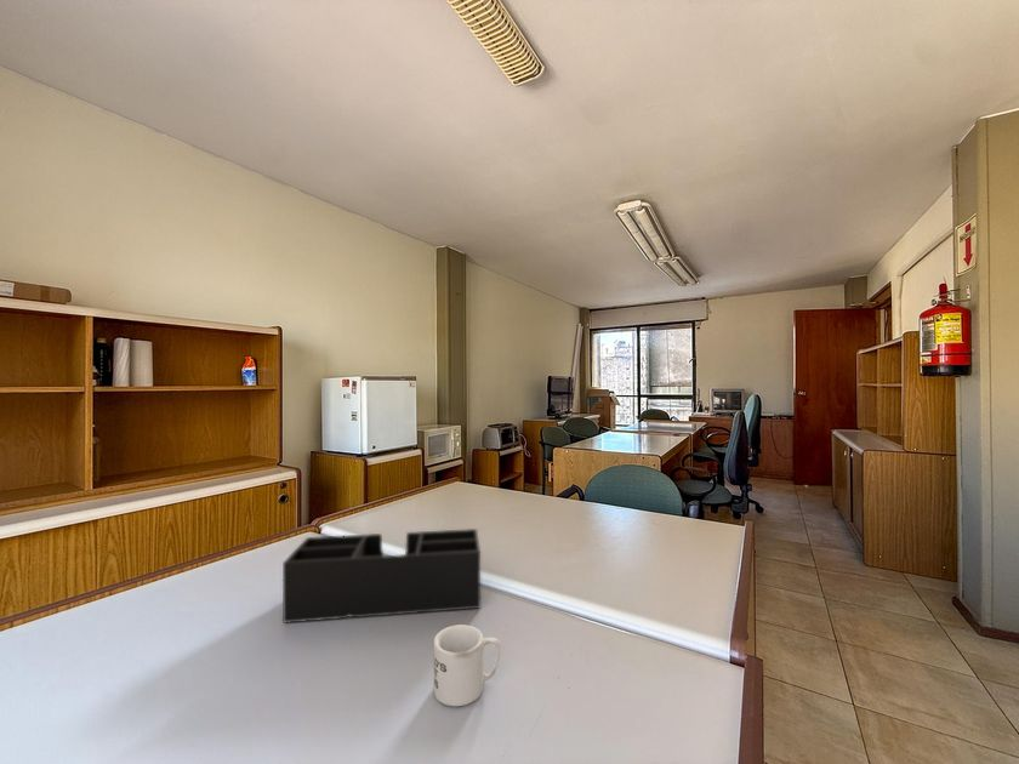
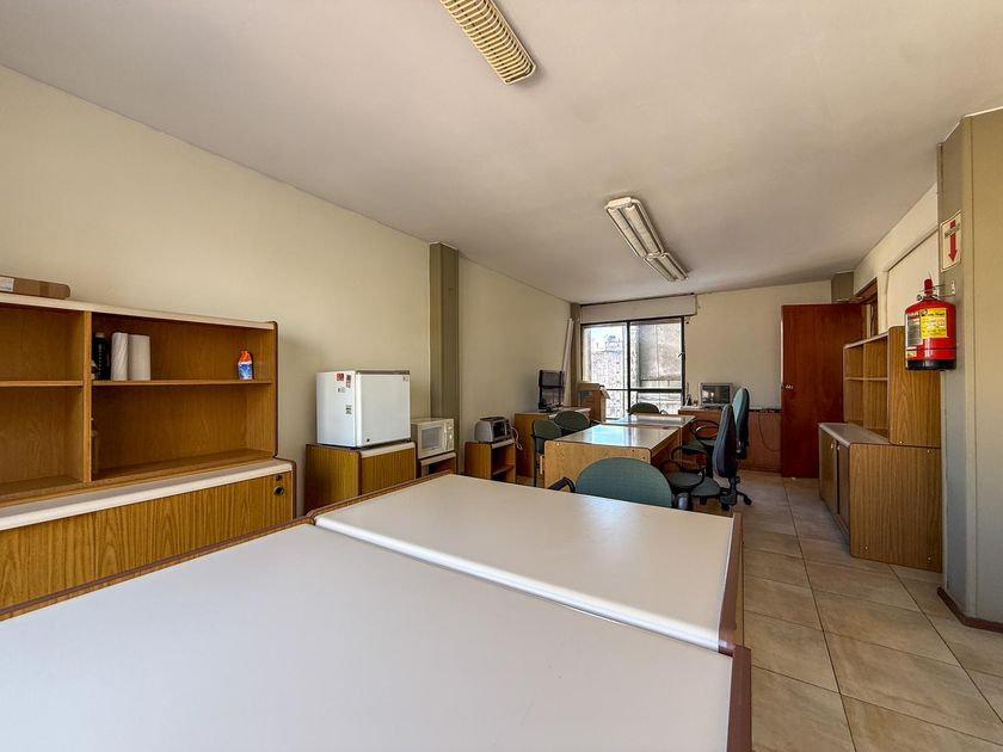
- desk organizer [281,528,482,625]
- mug [433,623,501,707]
